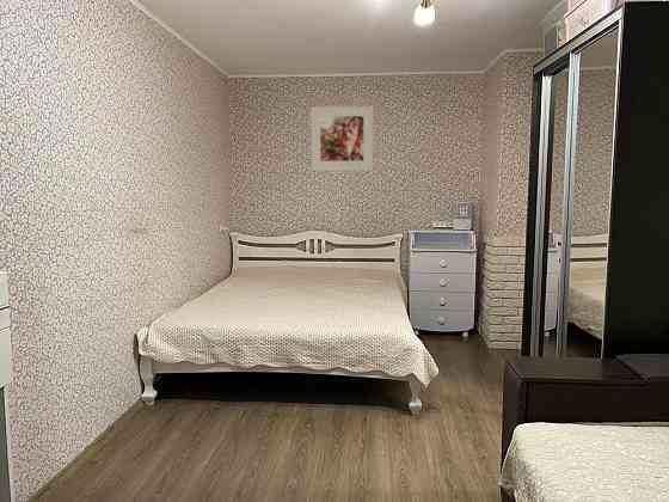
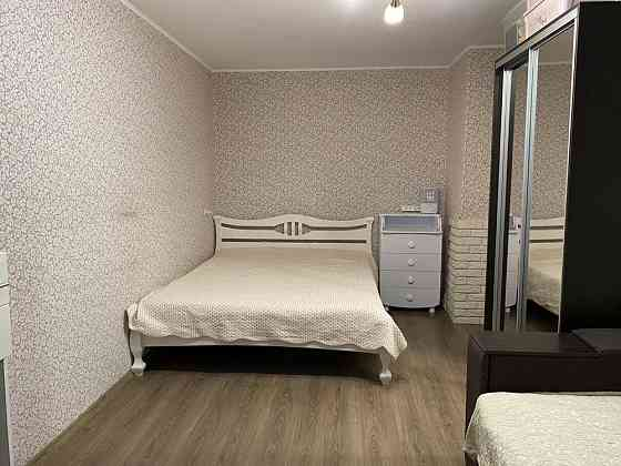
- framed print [309,105,374,172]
